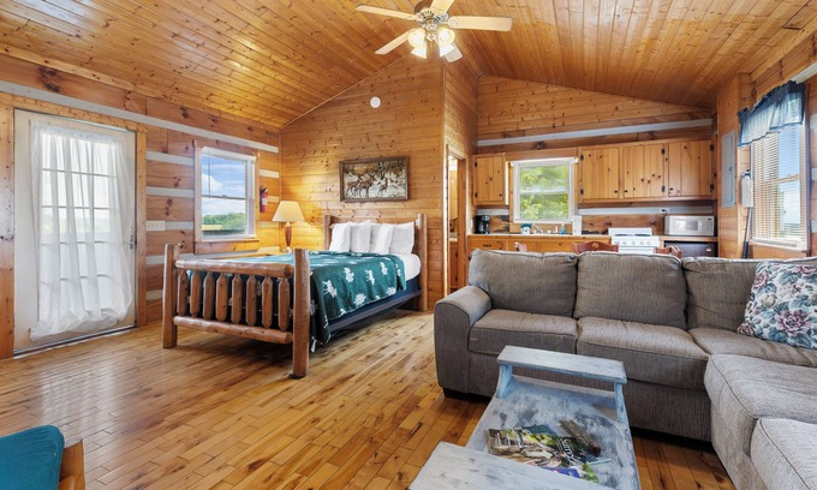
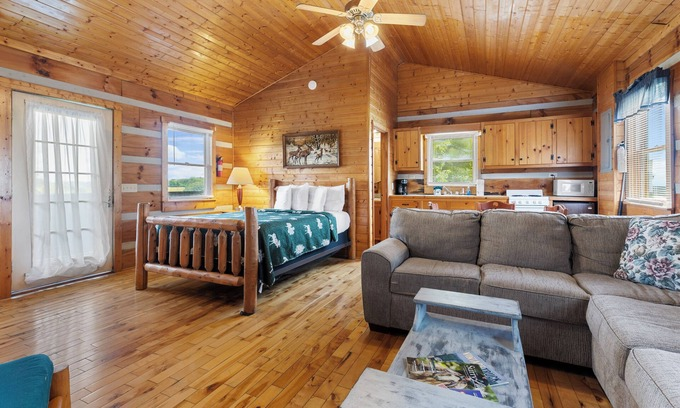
- remote control [557,418,602,456]
